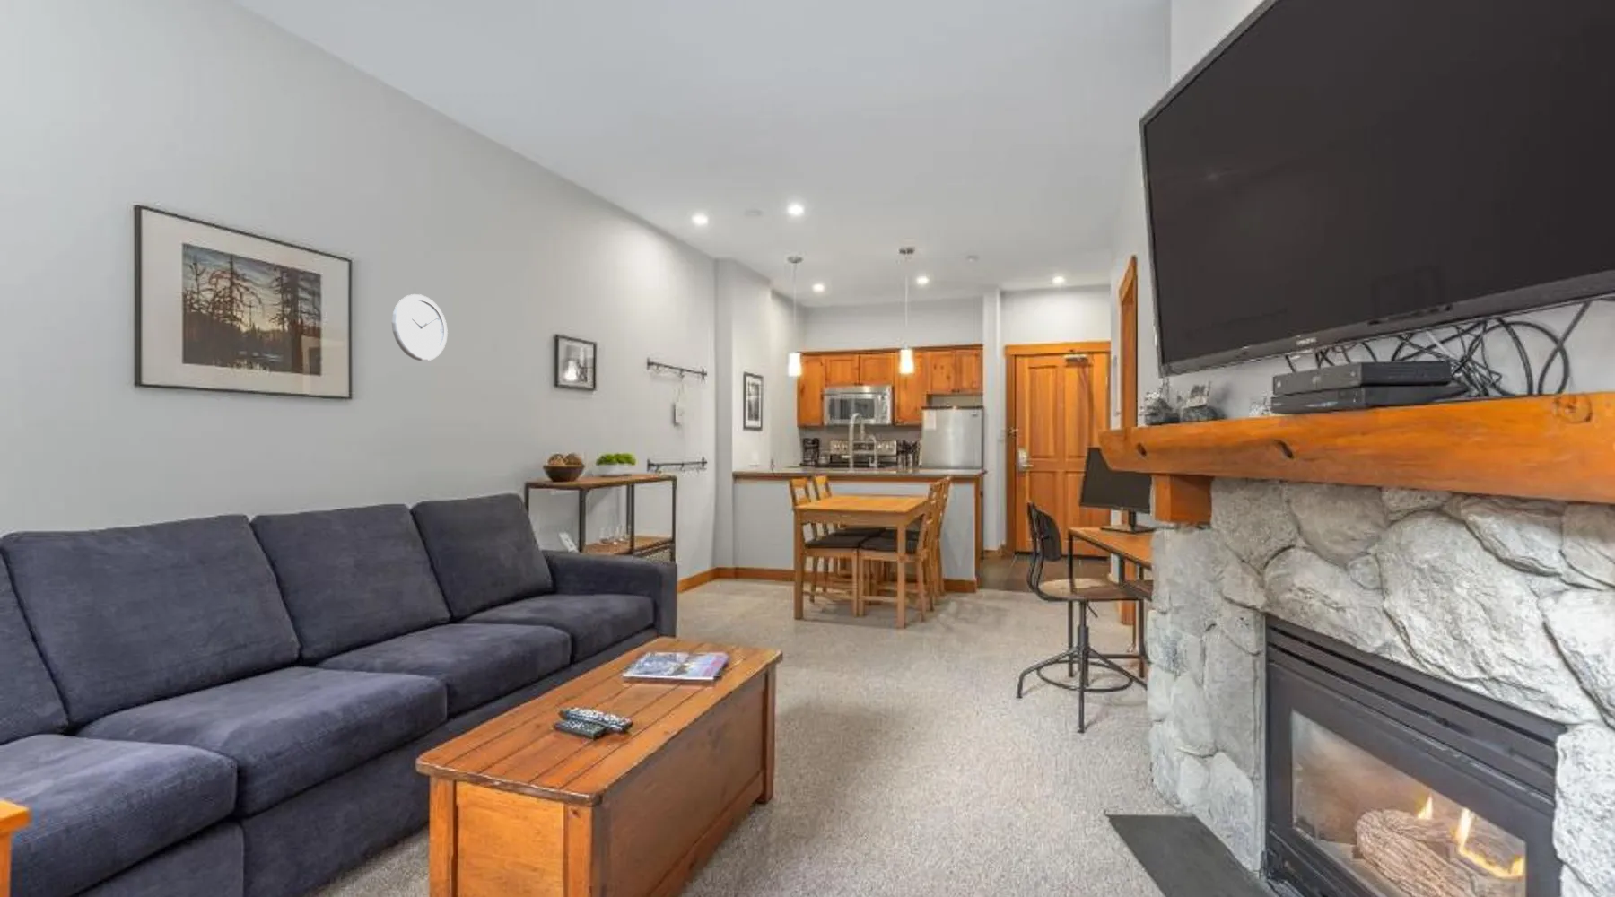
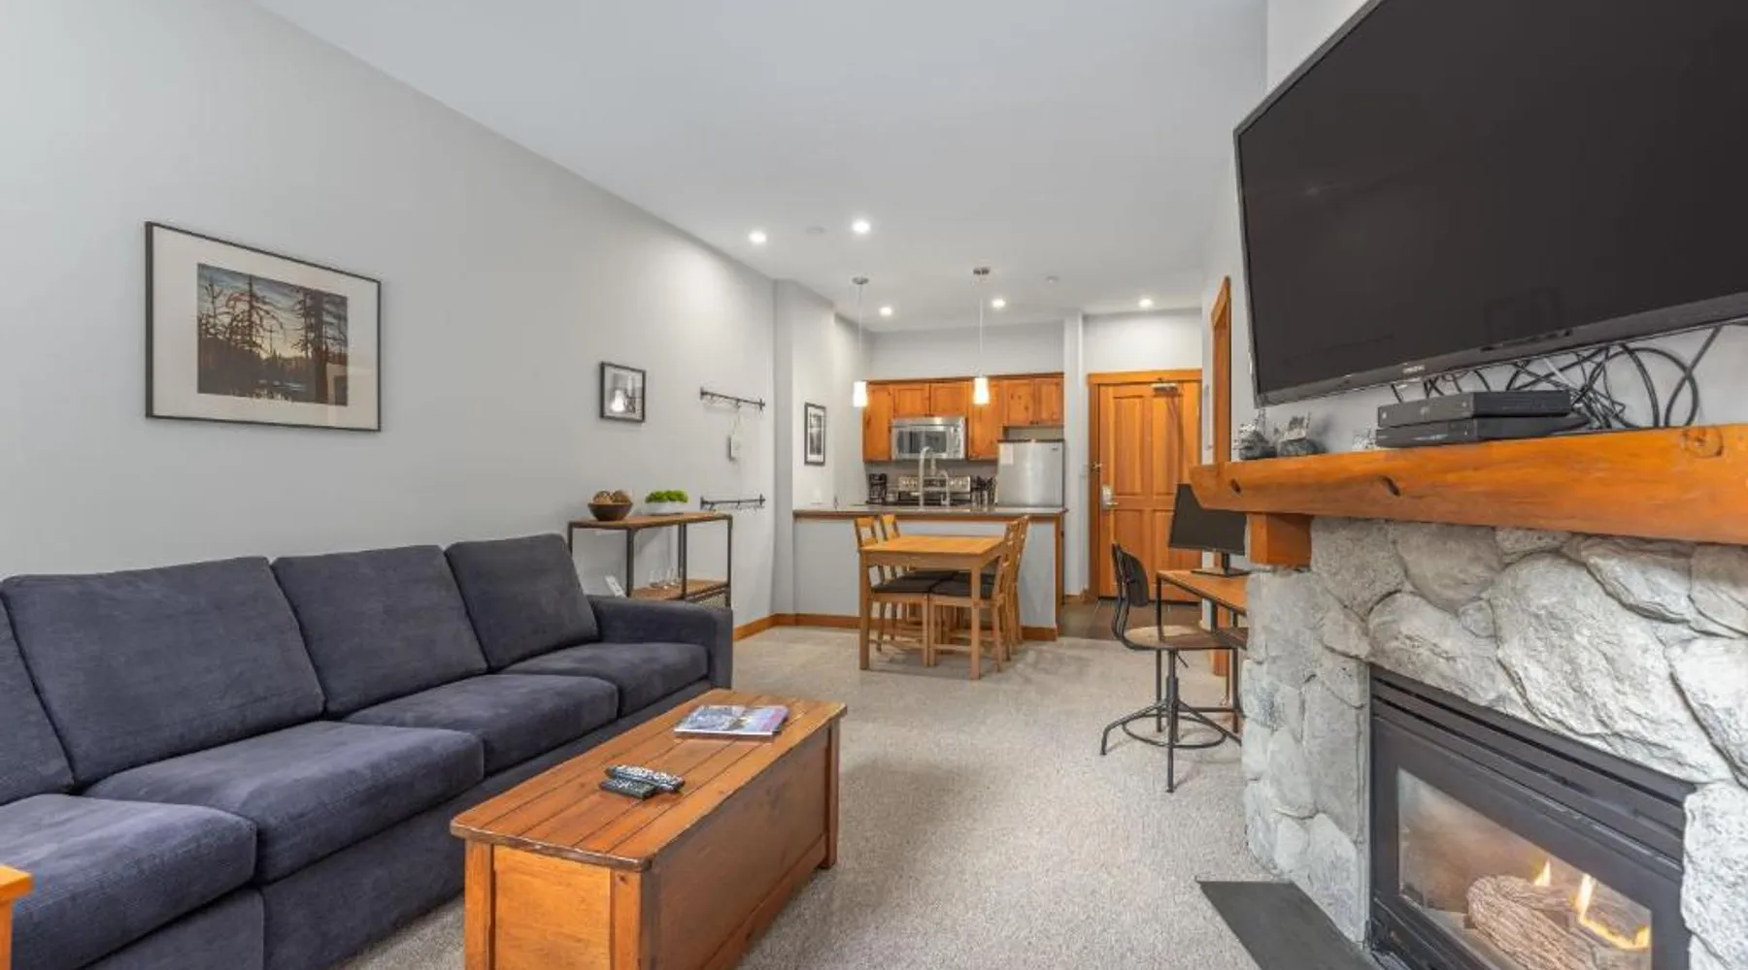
- wall clock [391,294,448,361]
